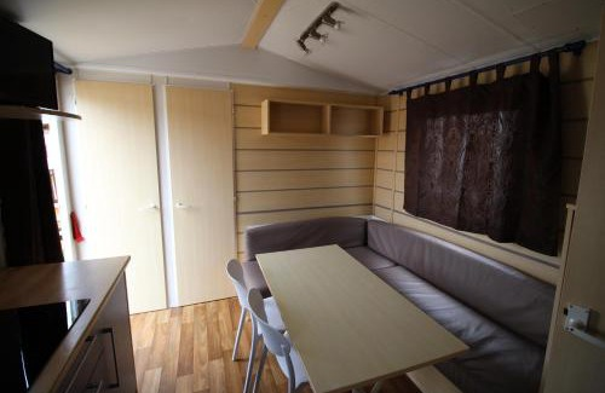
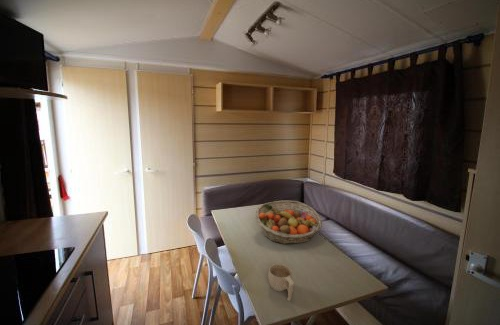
+ cup [267,263,295,302]
+ fruit basket [255,200,323,245]
